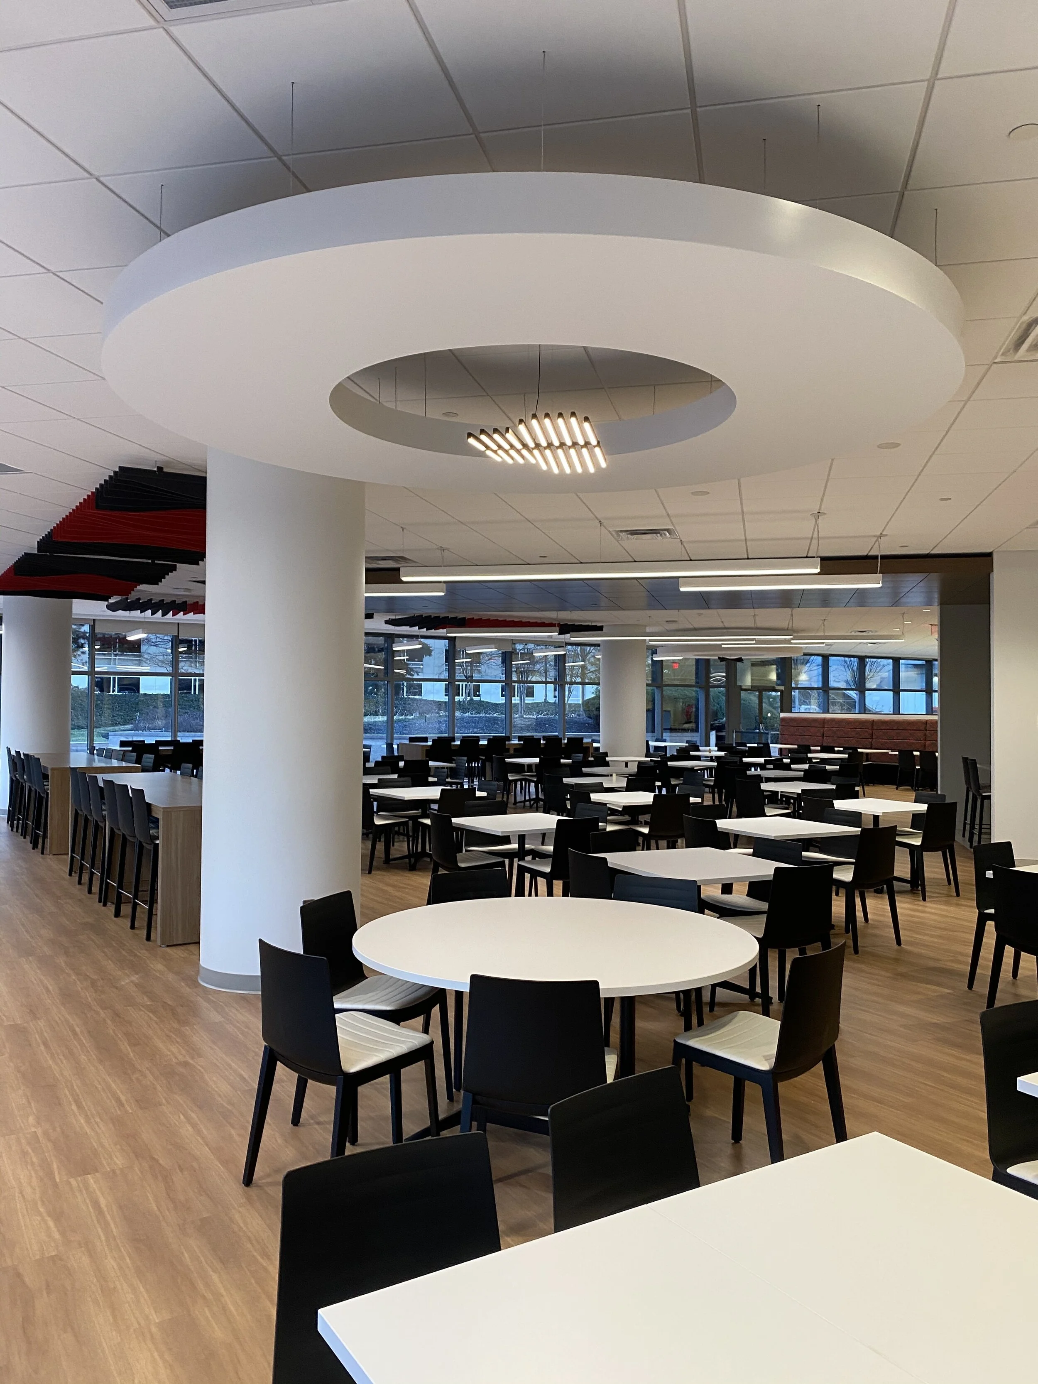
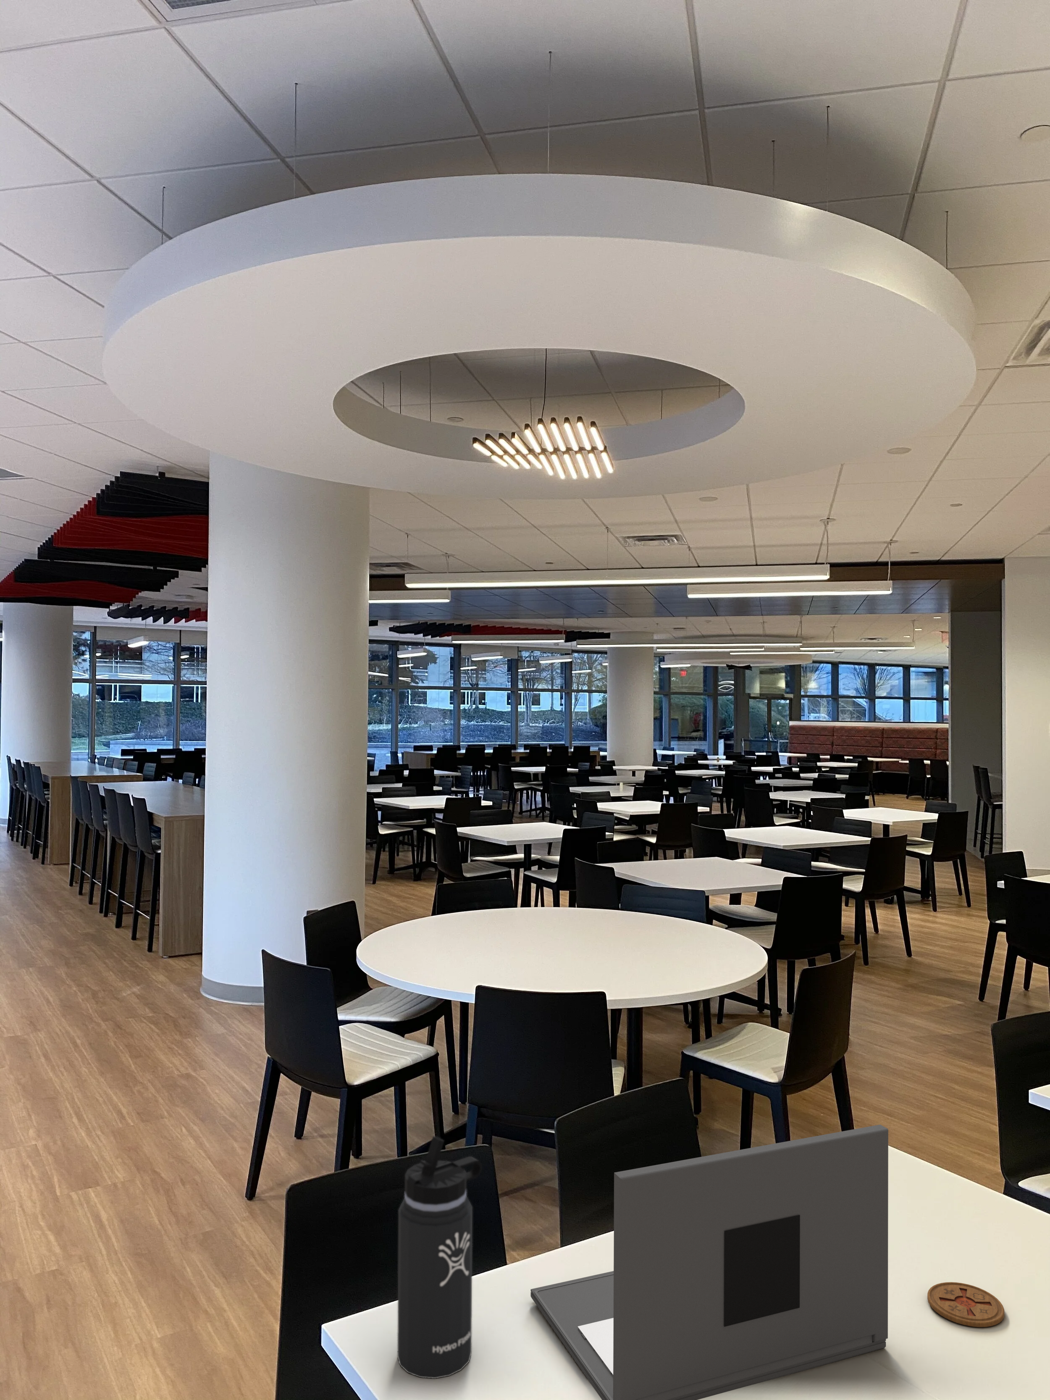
+ coaster [926,1282,1005,1328]
+ thermos bottle [397,1136,483,1379]
+ laptop [531,1124,889,1400]
